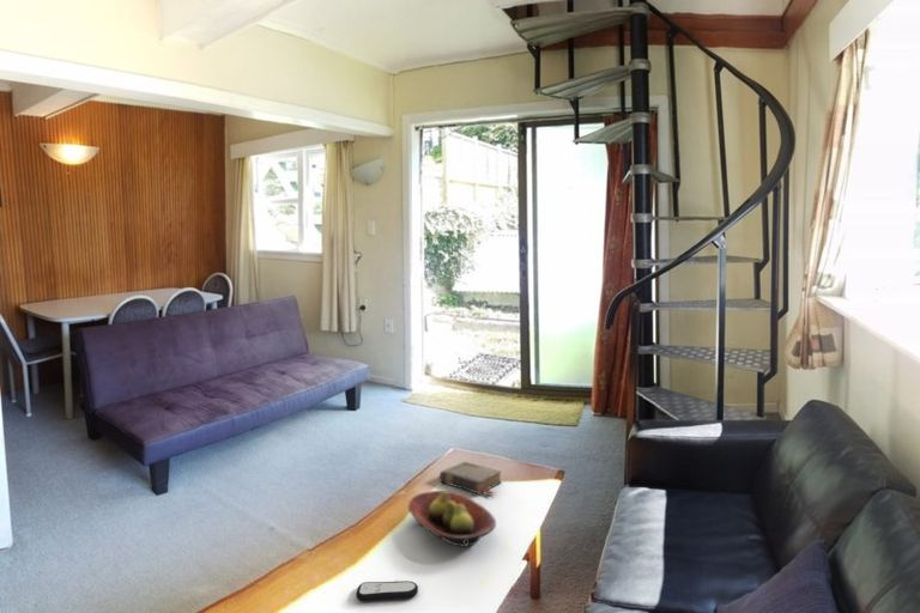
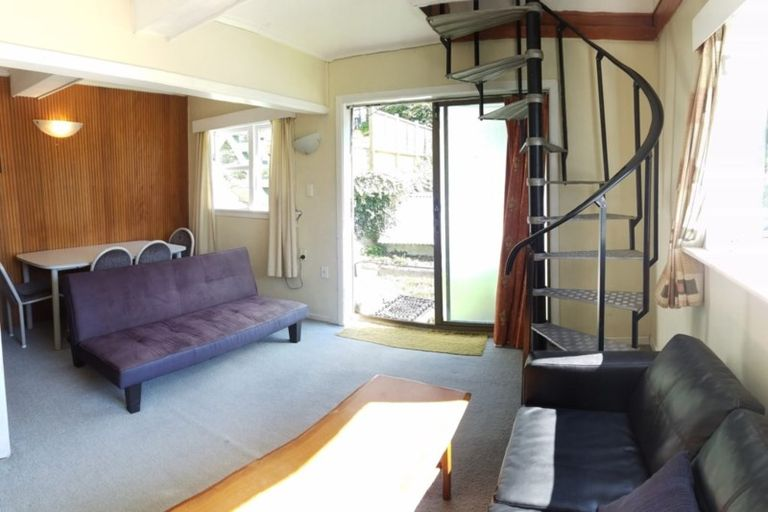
- book [438,461,503,497]
- remote control [355,579,419,602]
- fruit bowl [407,490,497,548]
